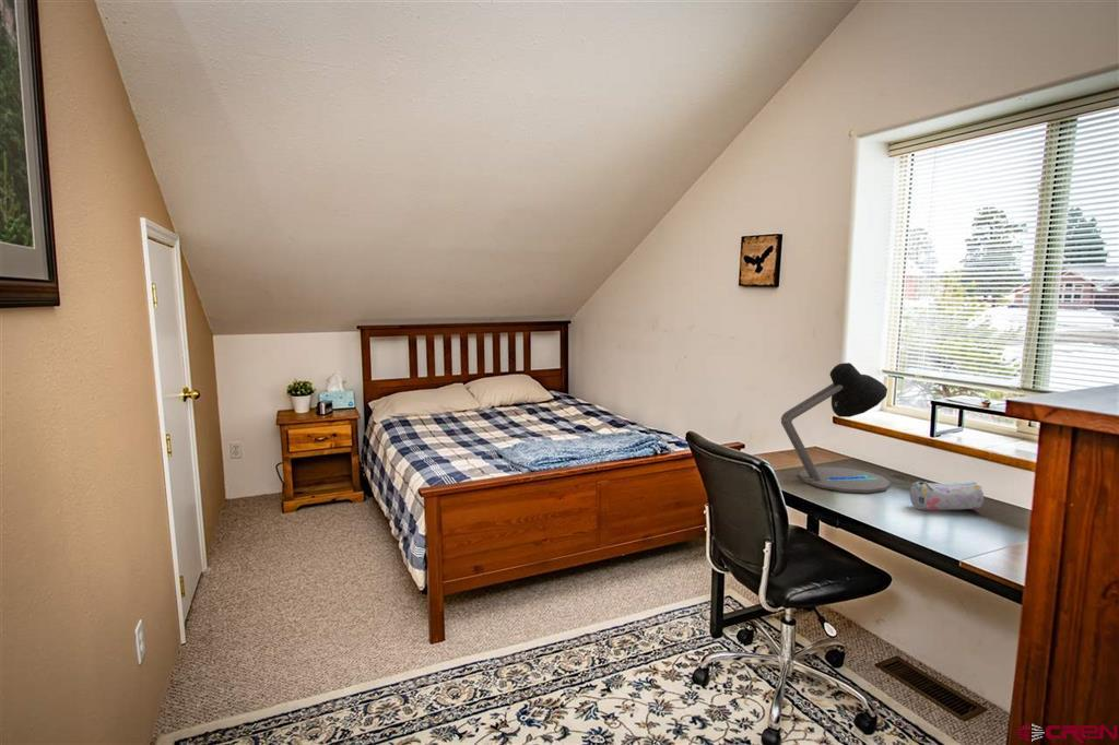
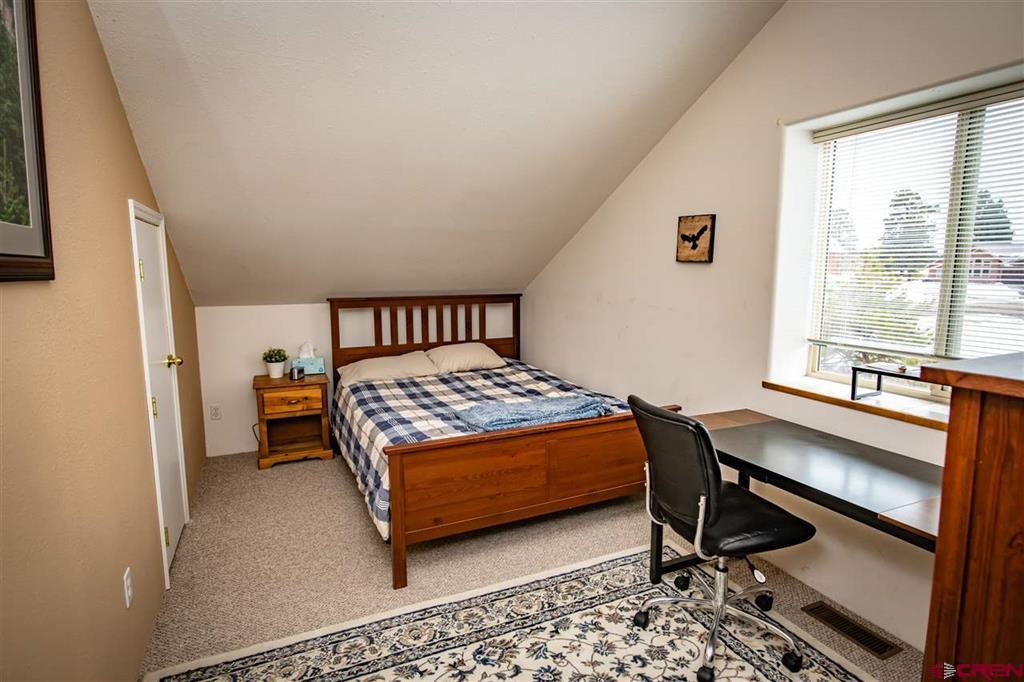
- desk lamp [780,362,892,494]
- pencil case [909,481,985,511]
